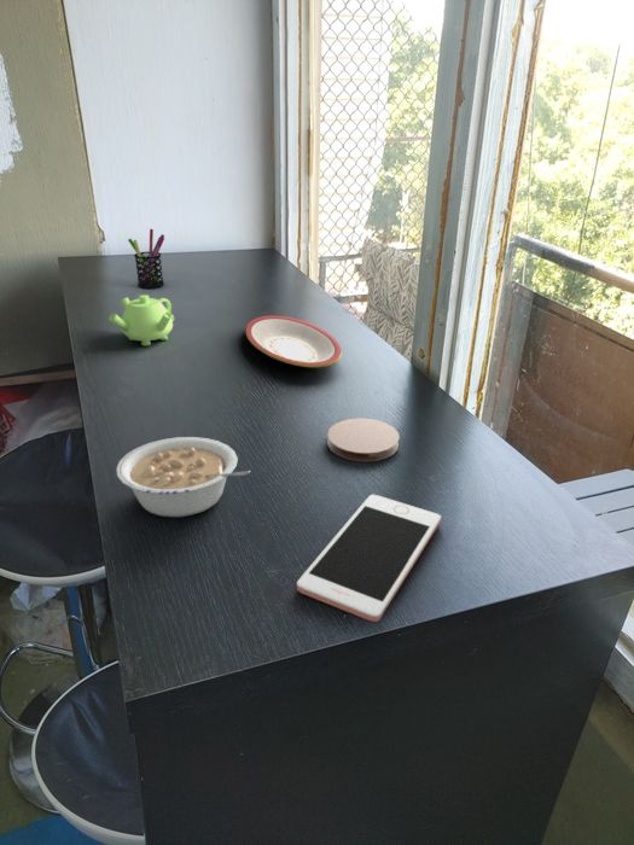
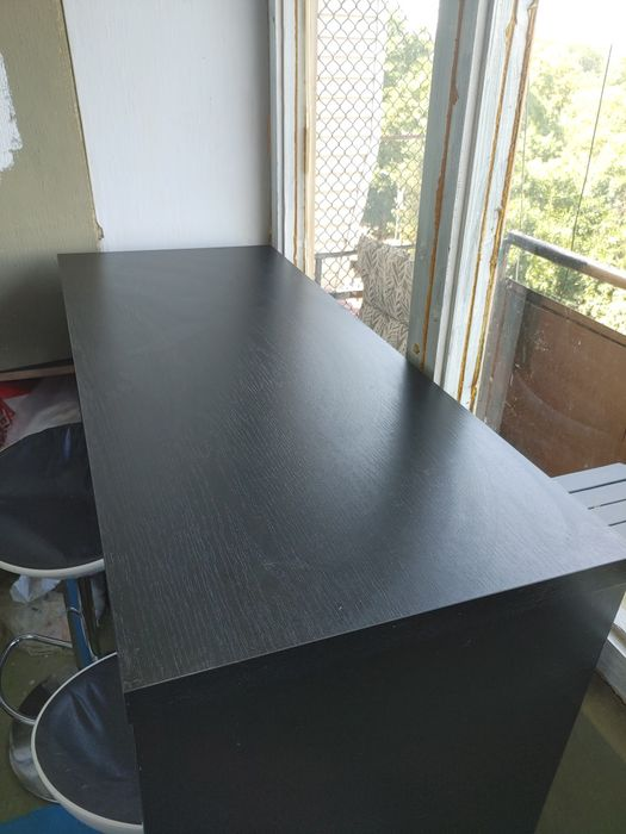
- cell phone [296,494,442,623]
- pen holder [127,228,165,290]
- teapot [107,293,175,346]
- legume [115,436,251,518]
- plate [245,315,342,368]
- coaster [326,416,401,464]
